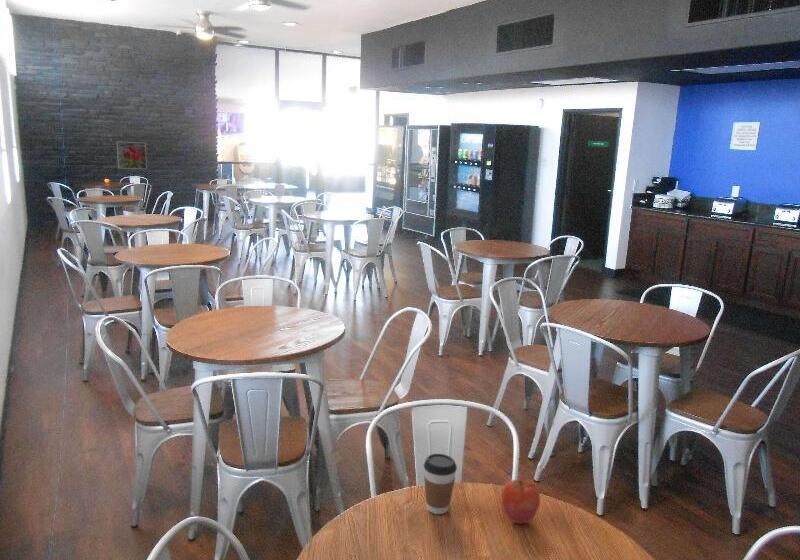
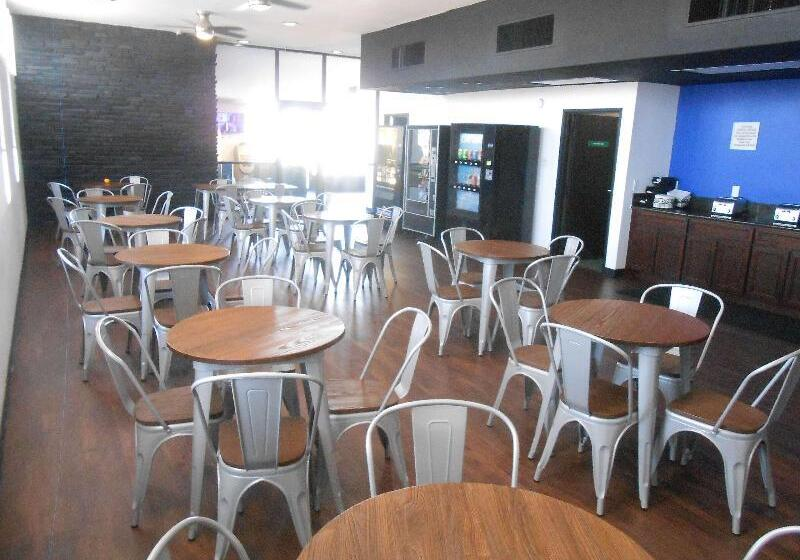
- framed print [116,140,148,170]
- coffee cup [423,453,458,515]
- apple [500,478,541,525]
